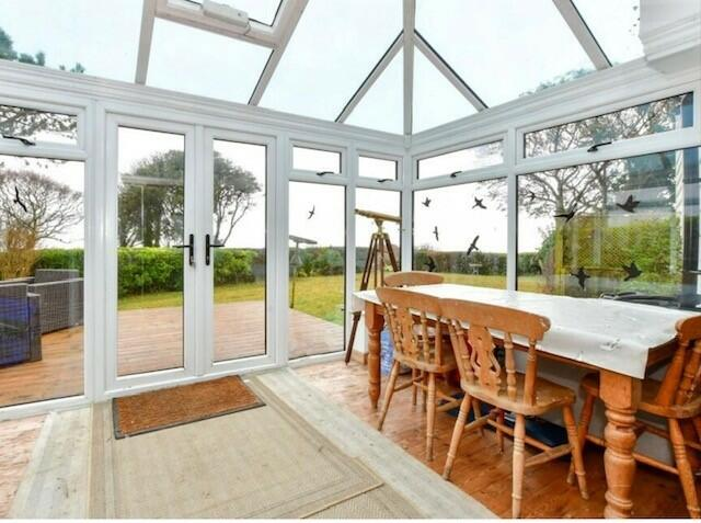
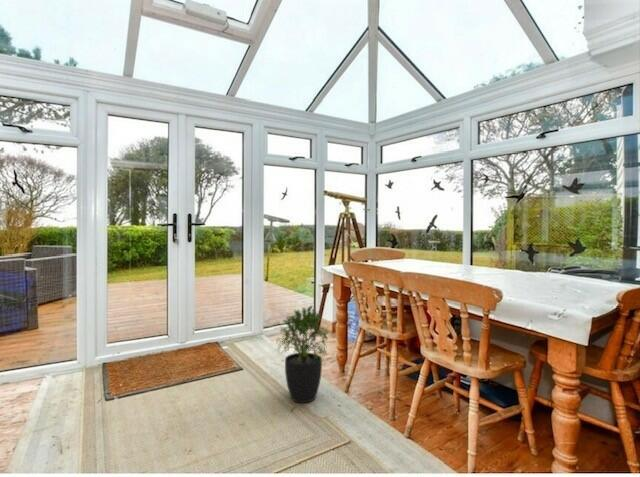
+ potted plant [274,304,330,404]
